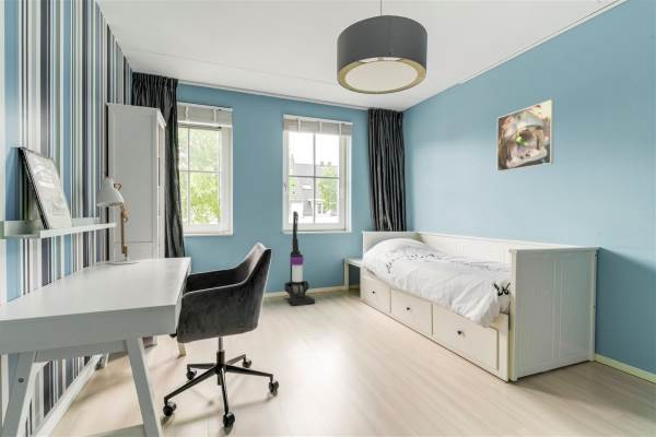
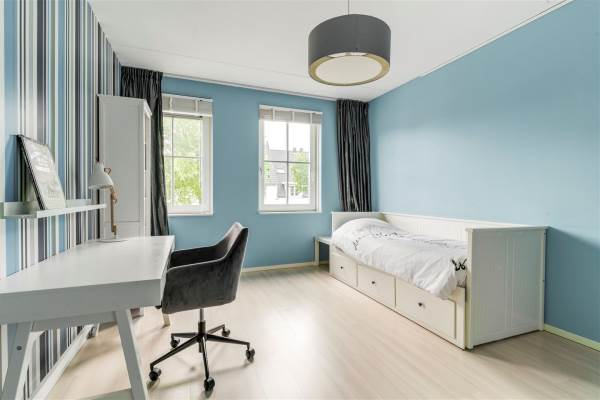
- vacuum cleaner [283,210,316,306]
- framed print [496,98,554,173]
